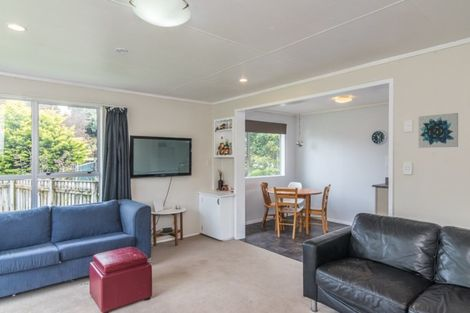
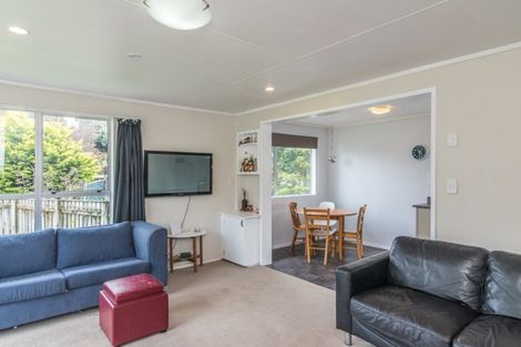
- wall art [418,112,459,149]
